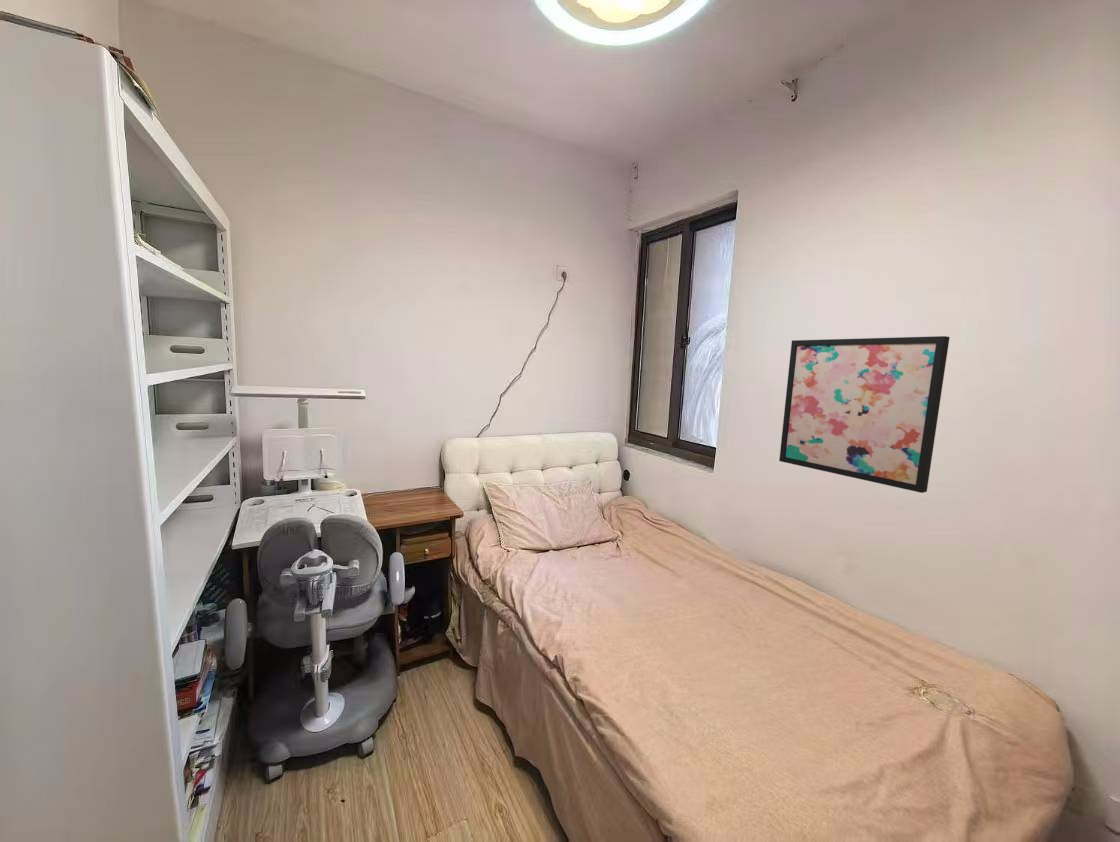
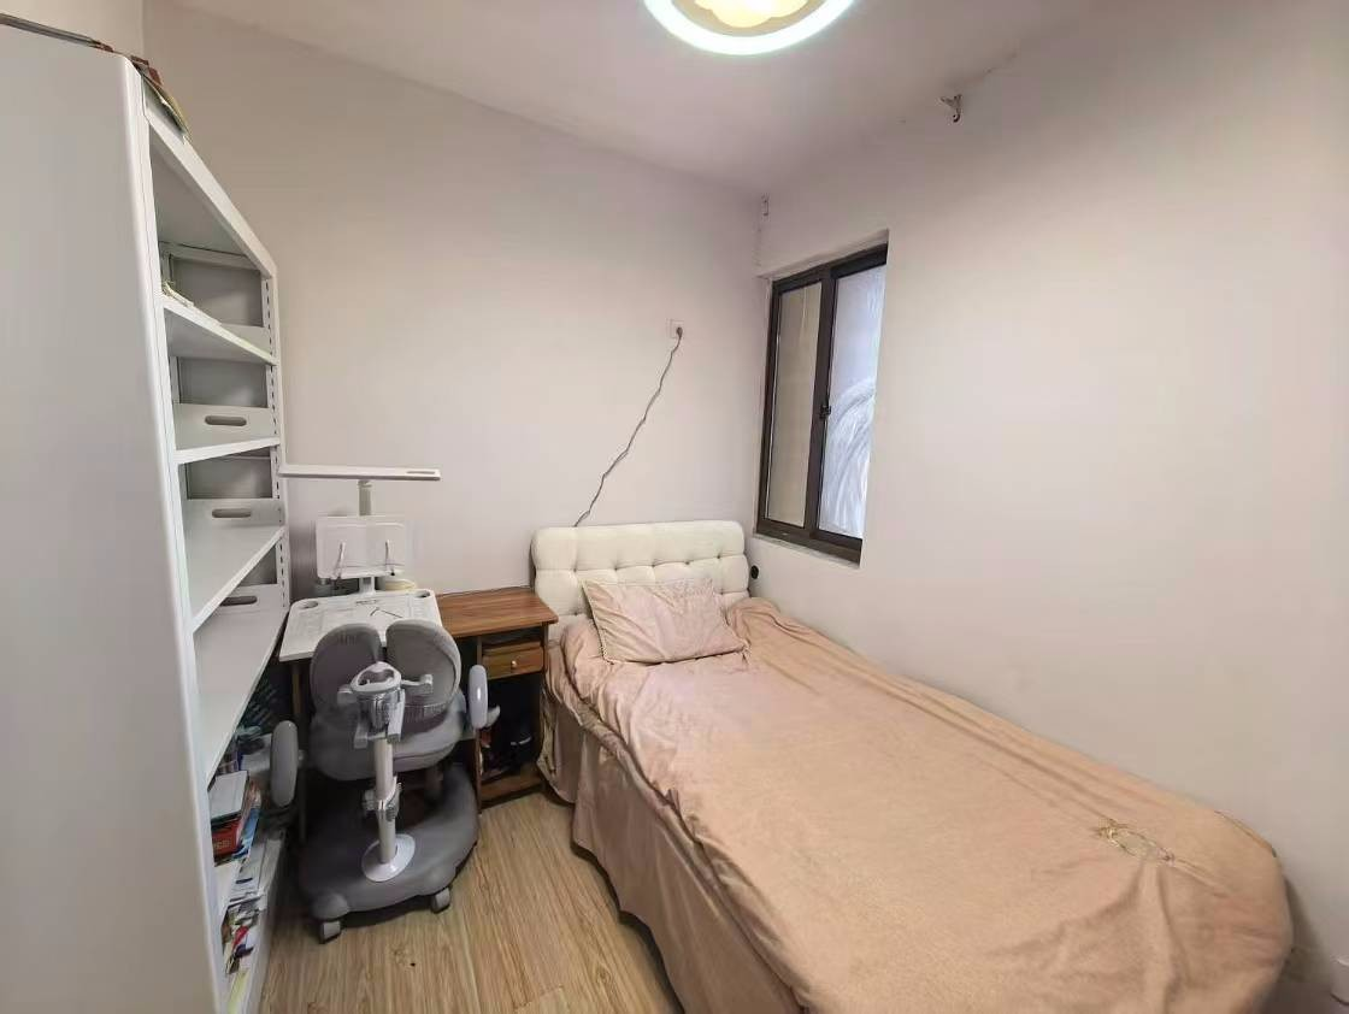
- wall art [778,335,951,494]
